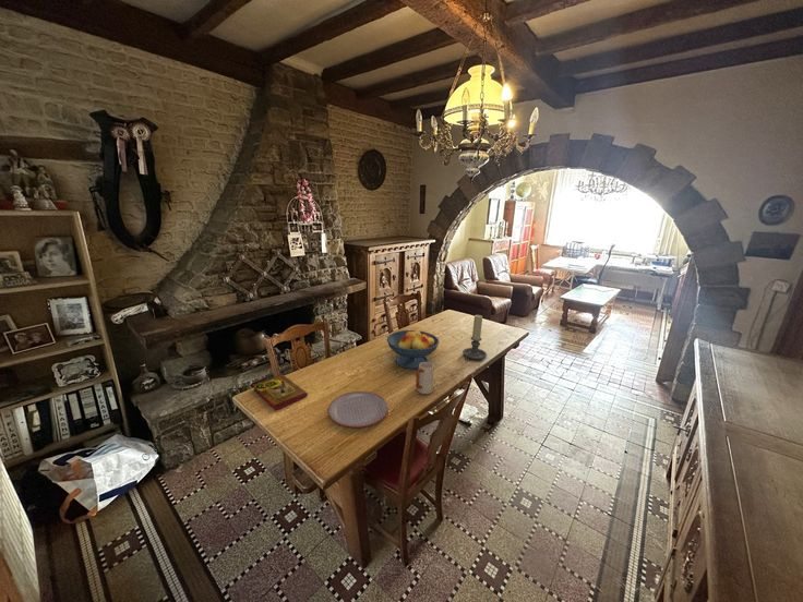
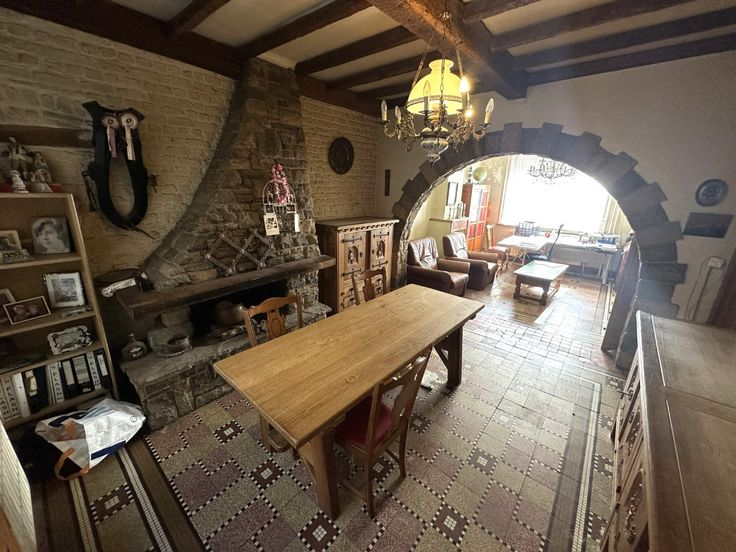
- candle holder [462,314,488,361]
- book [252,373,309,411]
- mug [415,362,435,395]
- plate [327,390,389,429]
- fruit bowl [386,328,440,370]
